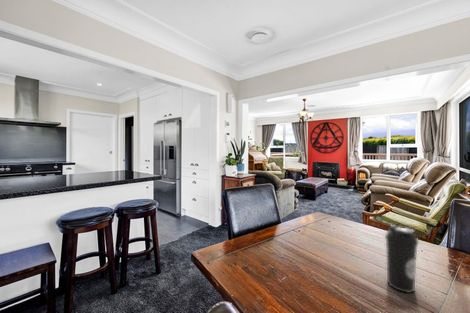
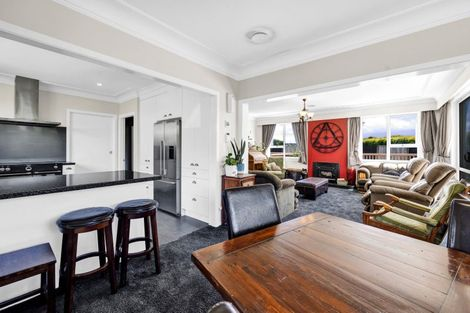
- water bottle [384,224,419,294]
